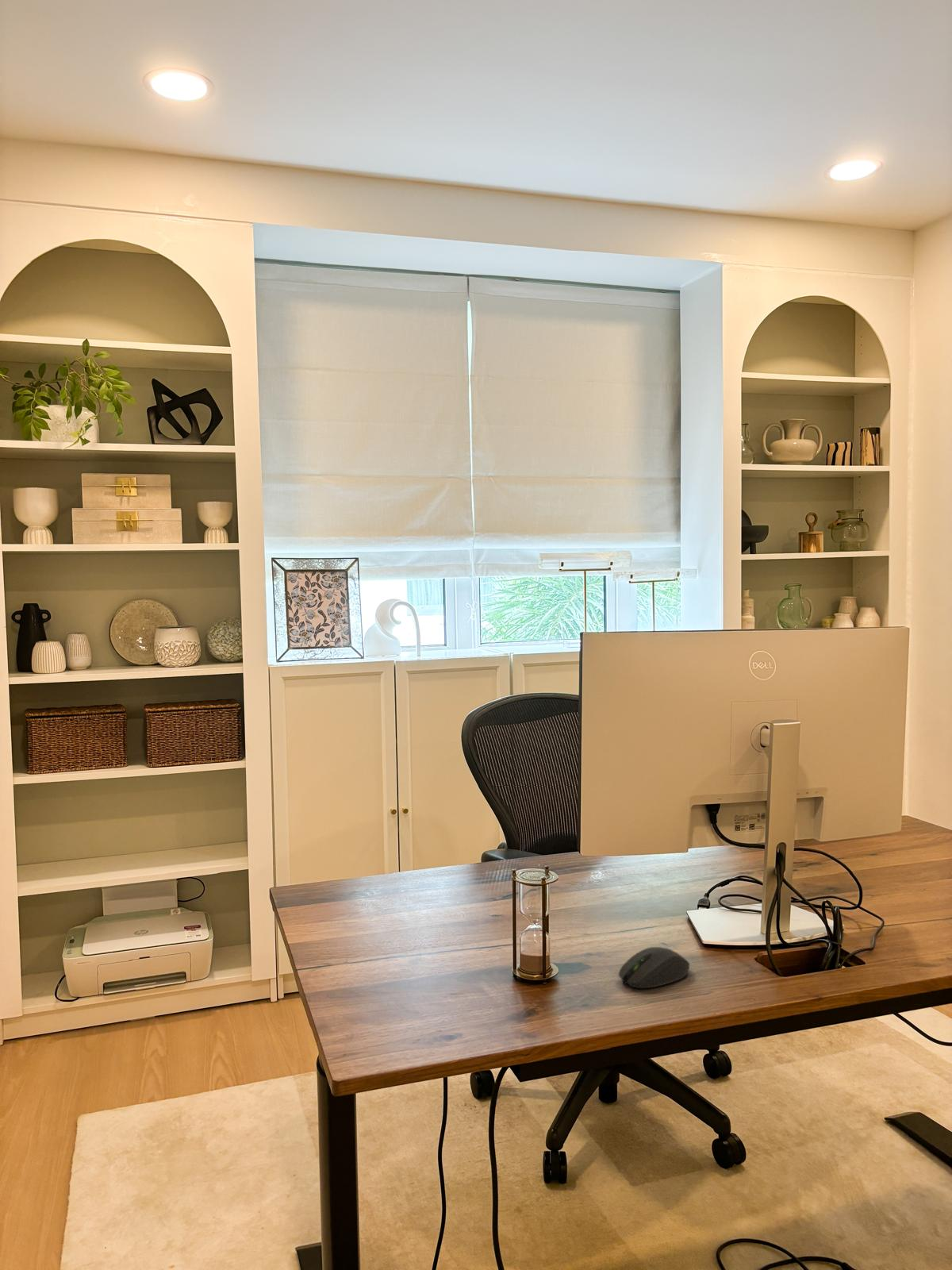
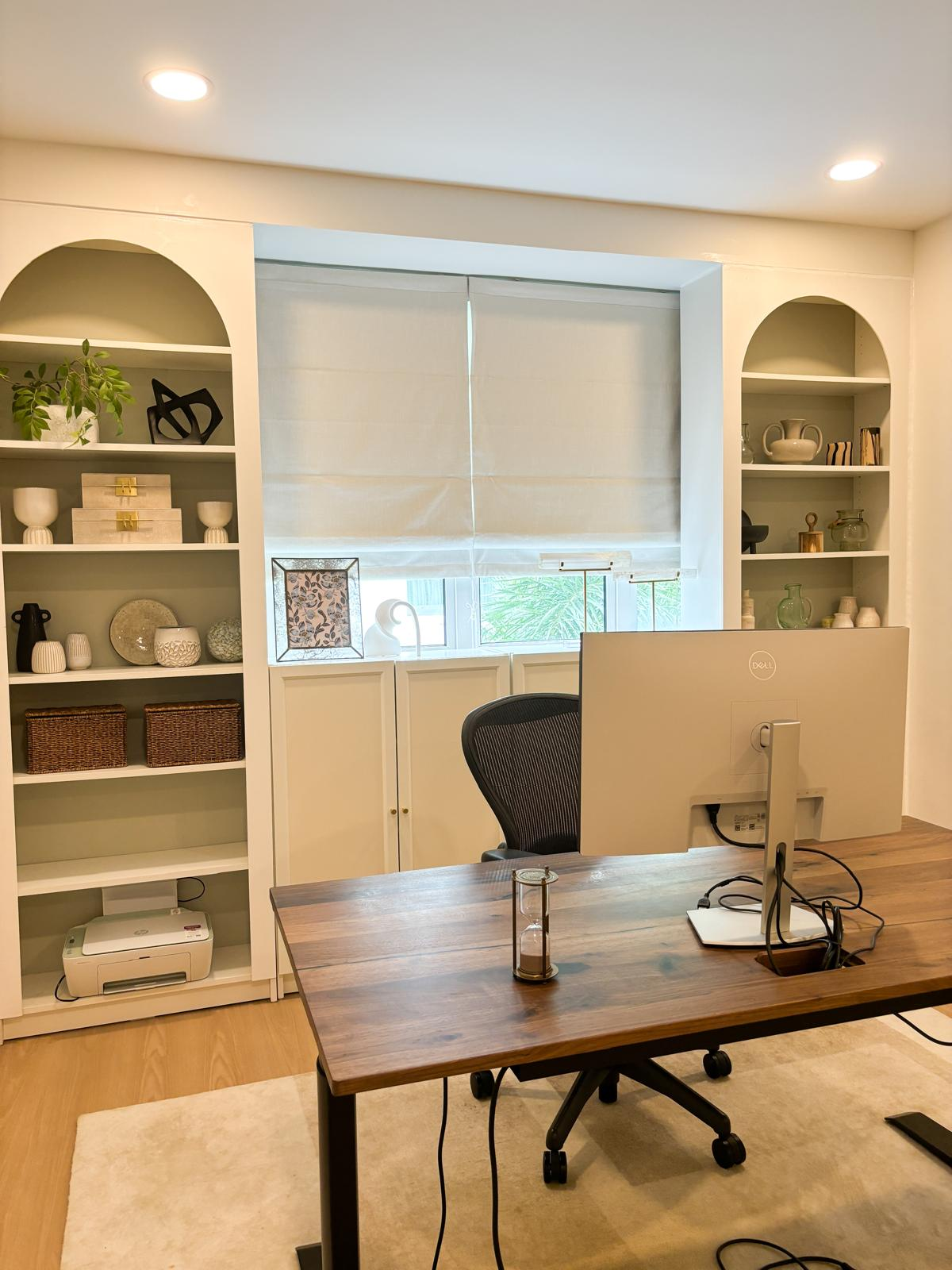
- computer mouse [618,946,690,989]
